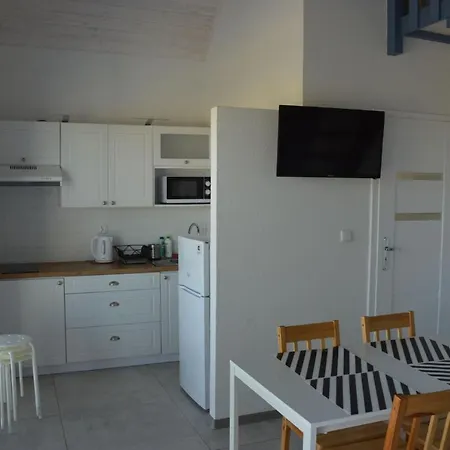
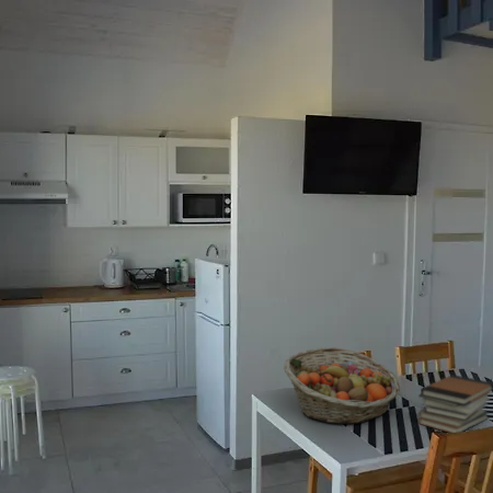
+ fruit basket [283,346,401,425]
+ book stack [417,374,493,434]
